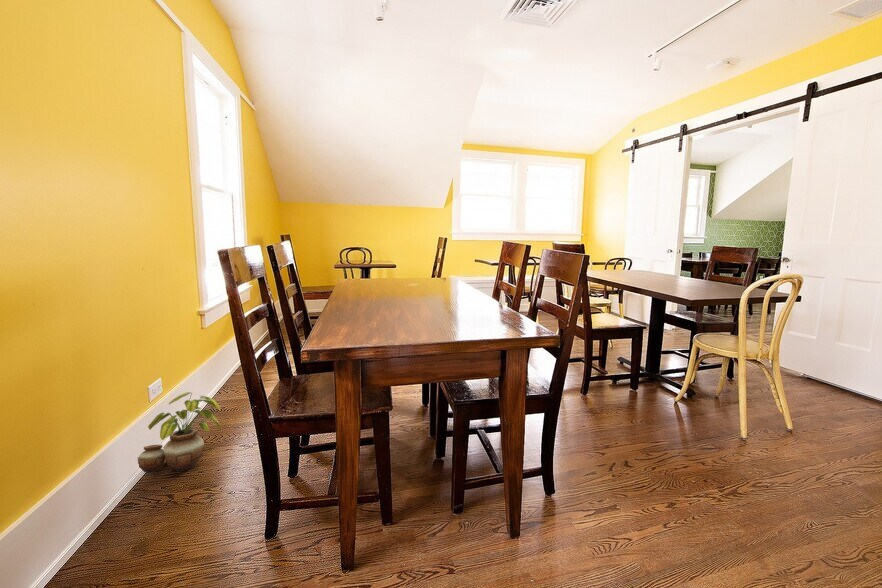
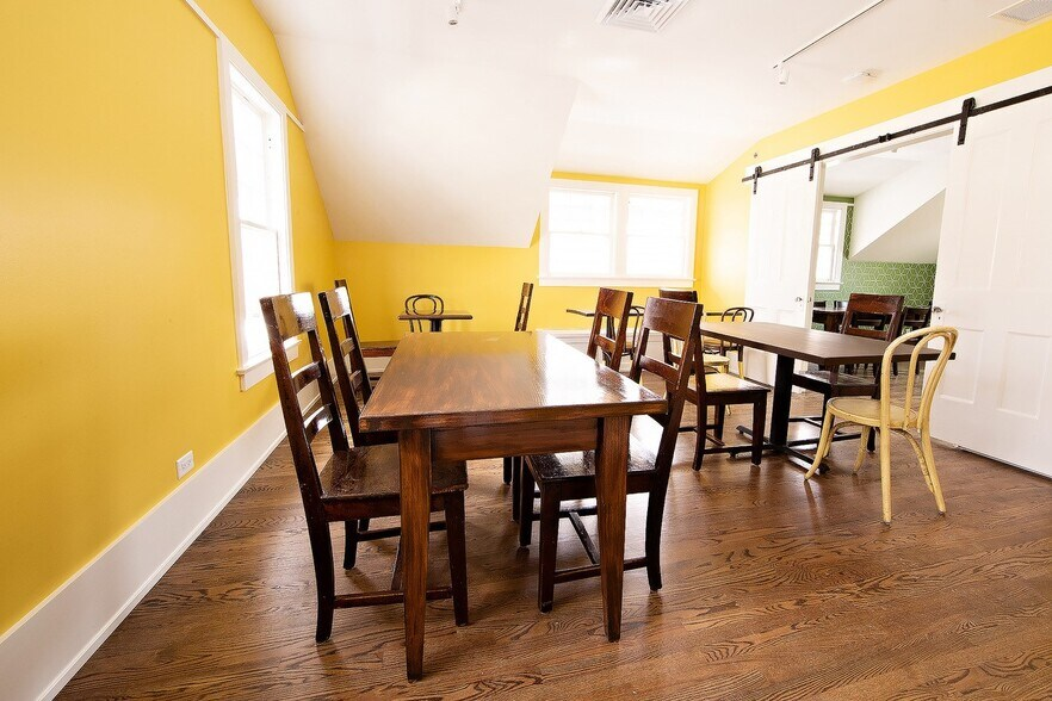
- potted plant [137,391,222,473]
